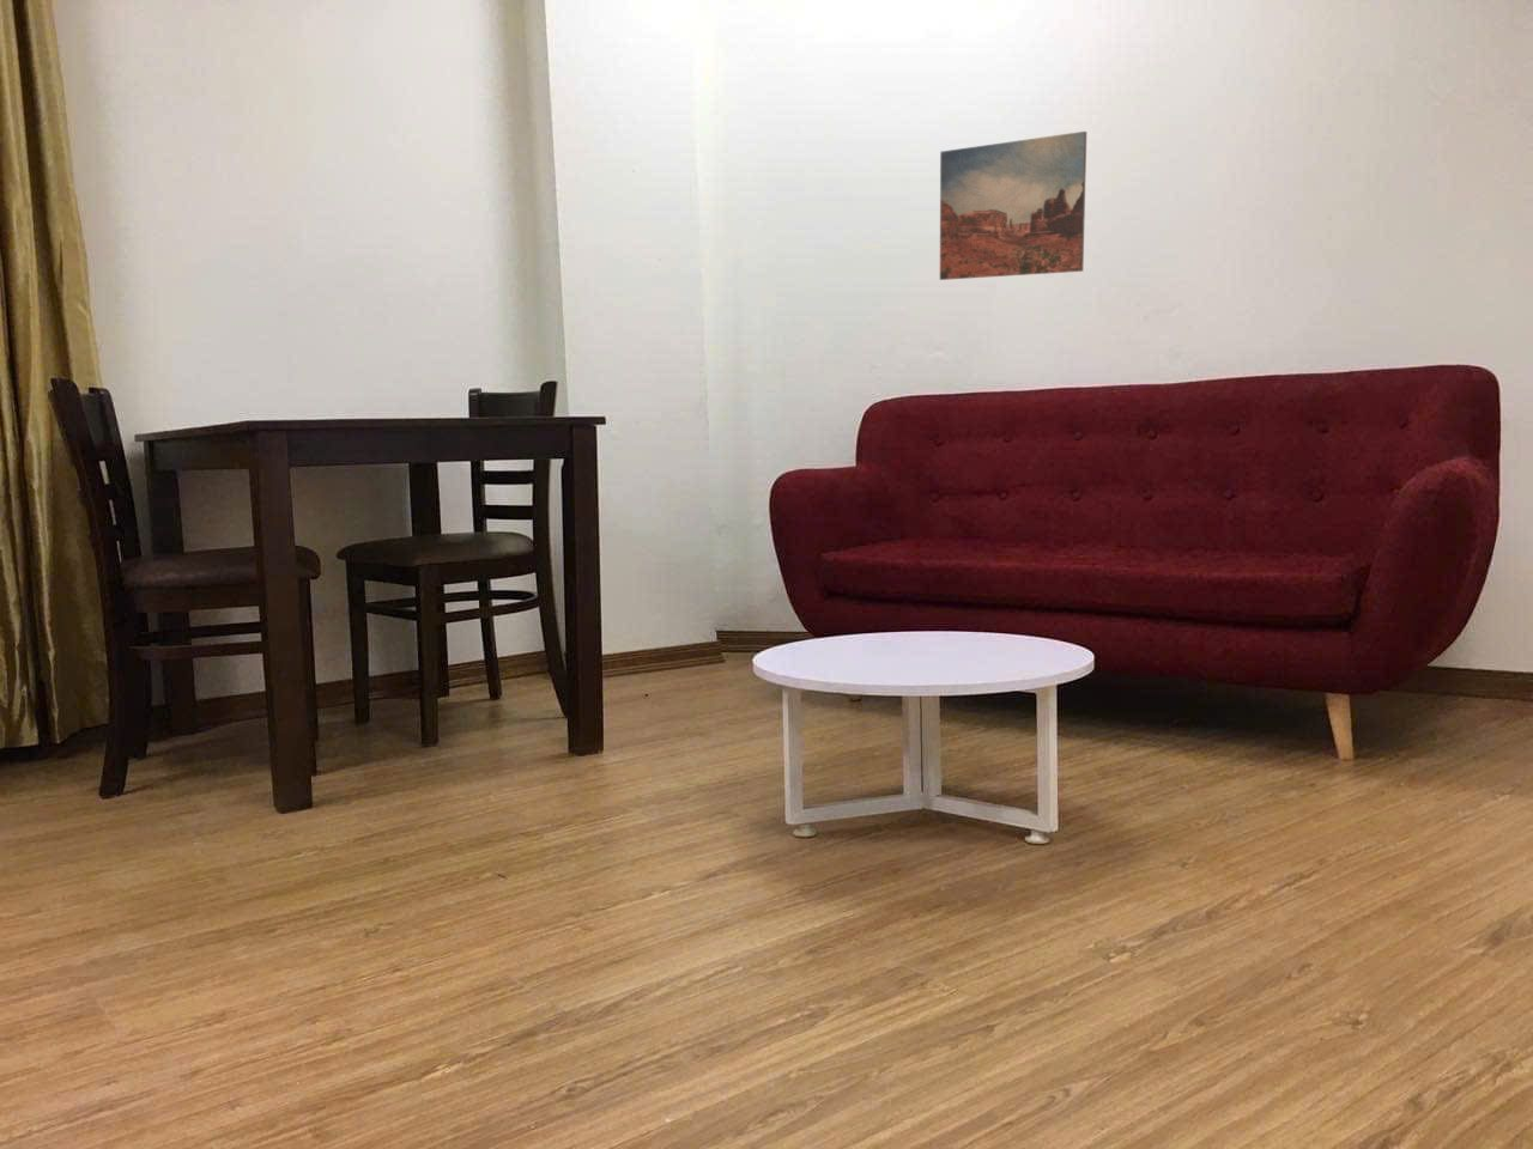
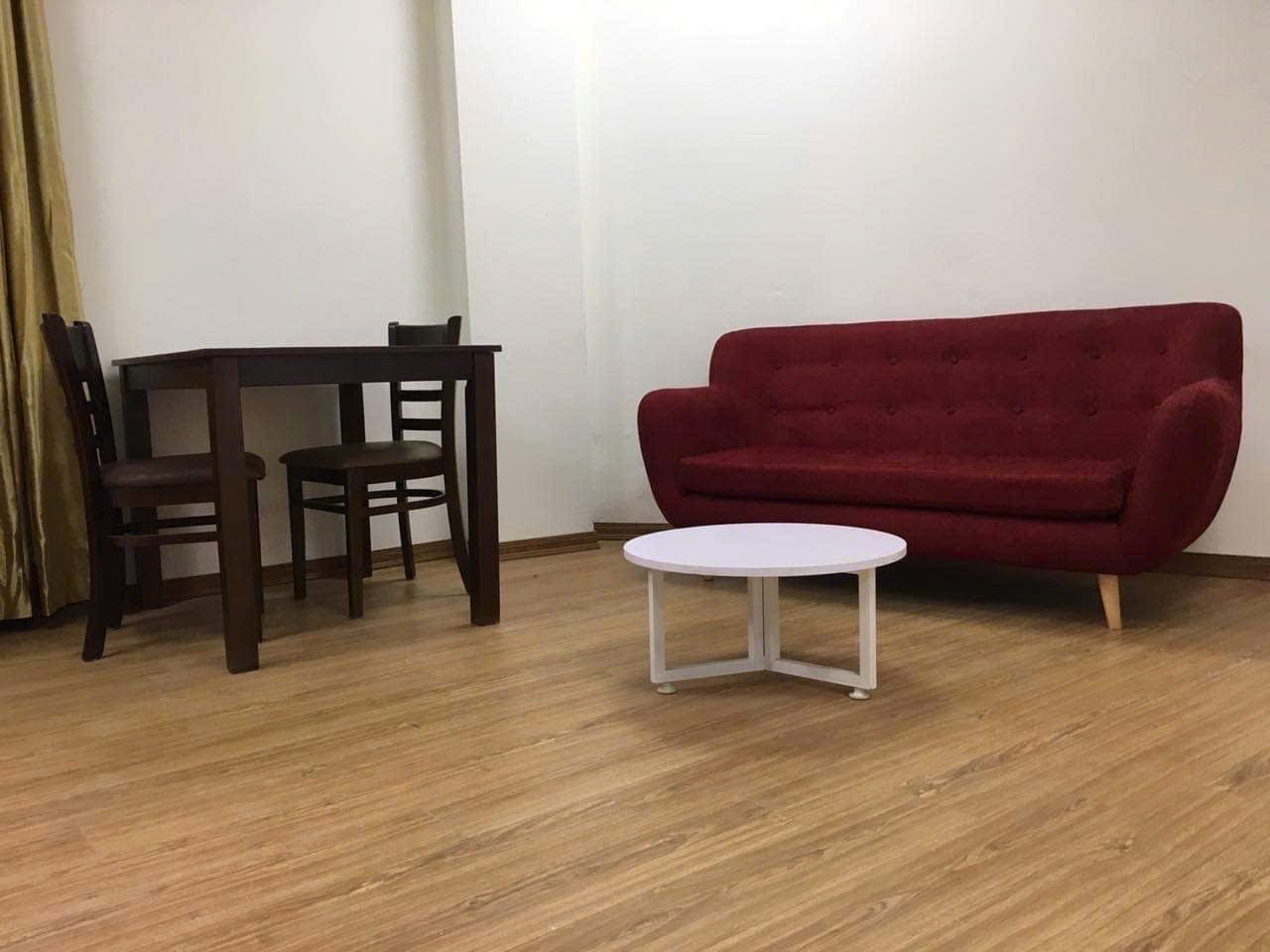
- wall art [939,130,1088,281]
